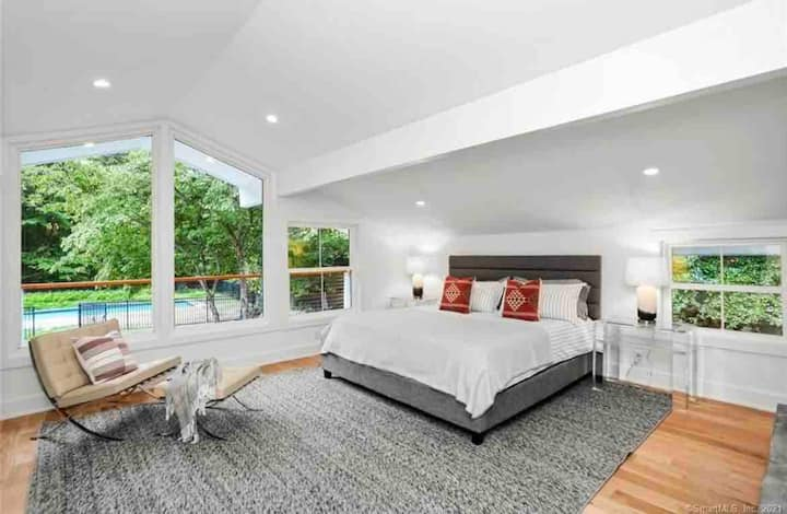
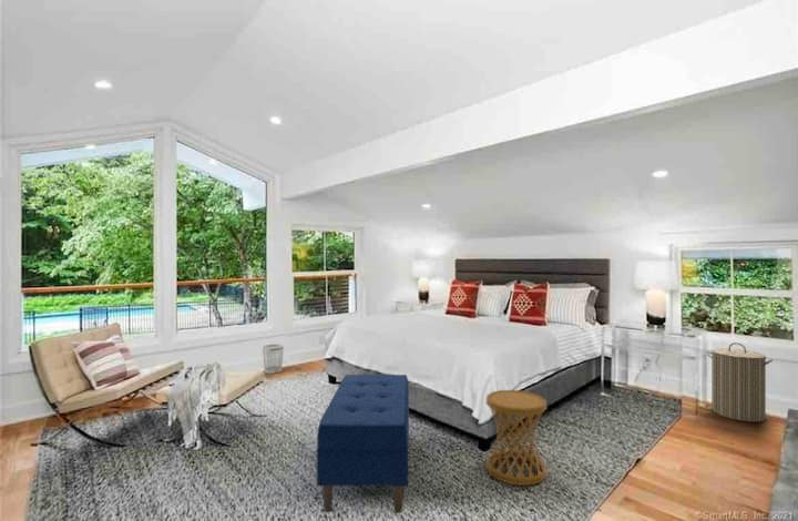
+ laundry hamper [705,341,774,423]
+ bench [315,374,410,514]
+ wastebasket [262,343,285,375]
+ side table [485,389,548,487]
